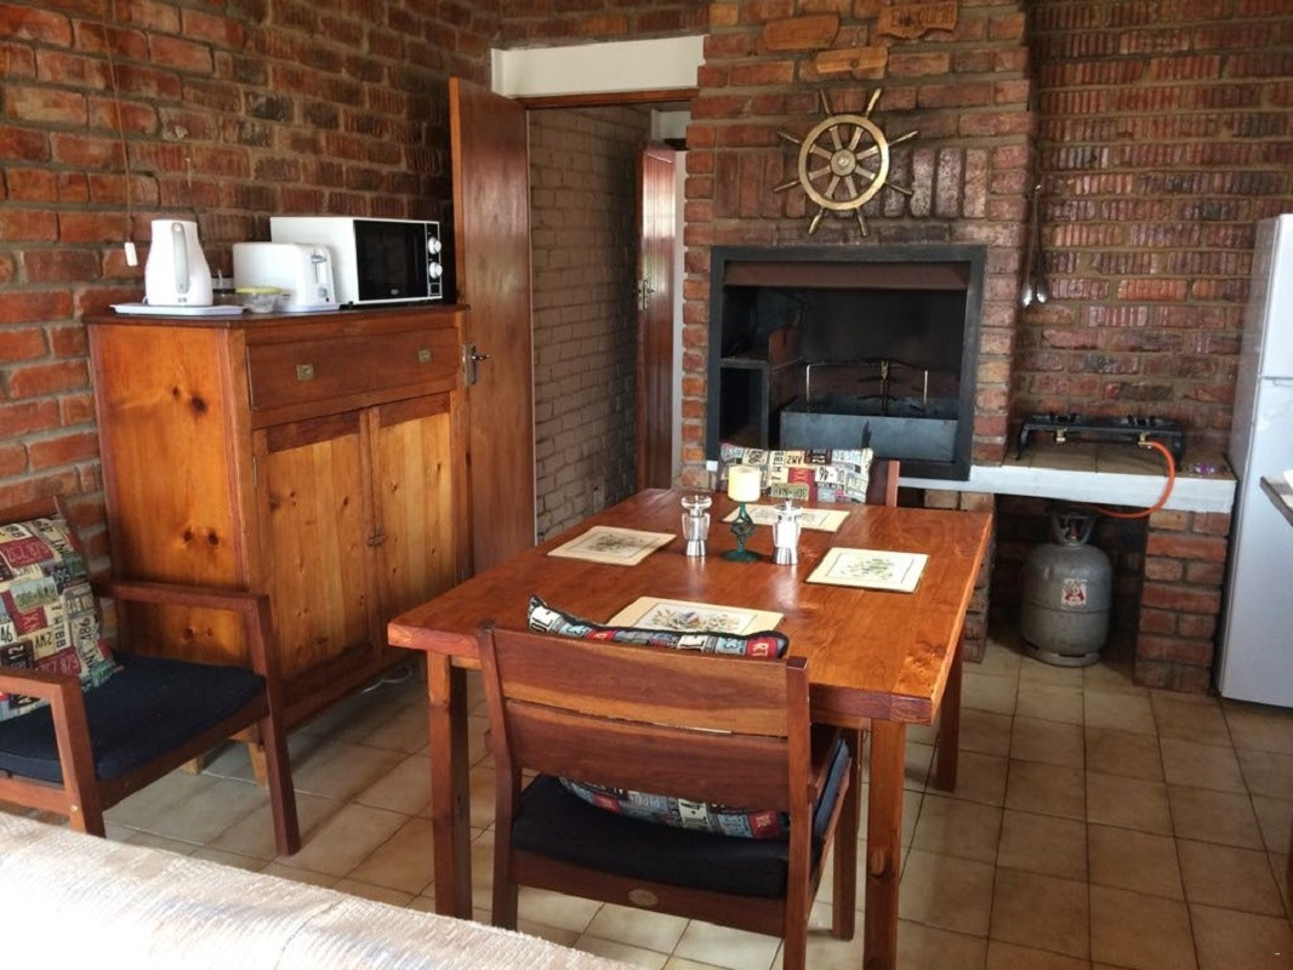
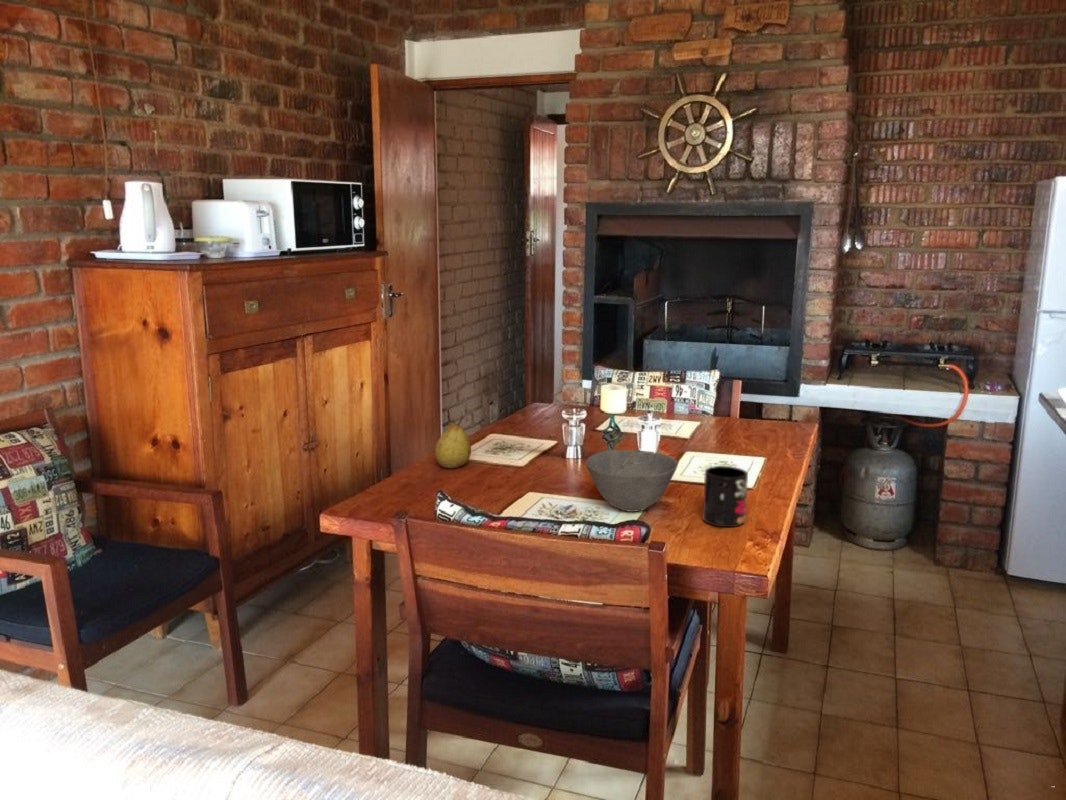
+ bowl [585,449,679,513]
+ mug [702,465,749,528]
+ fruit [434,416,472,469]
